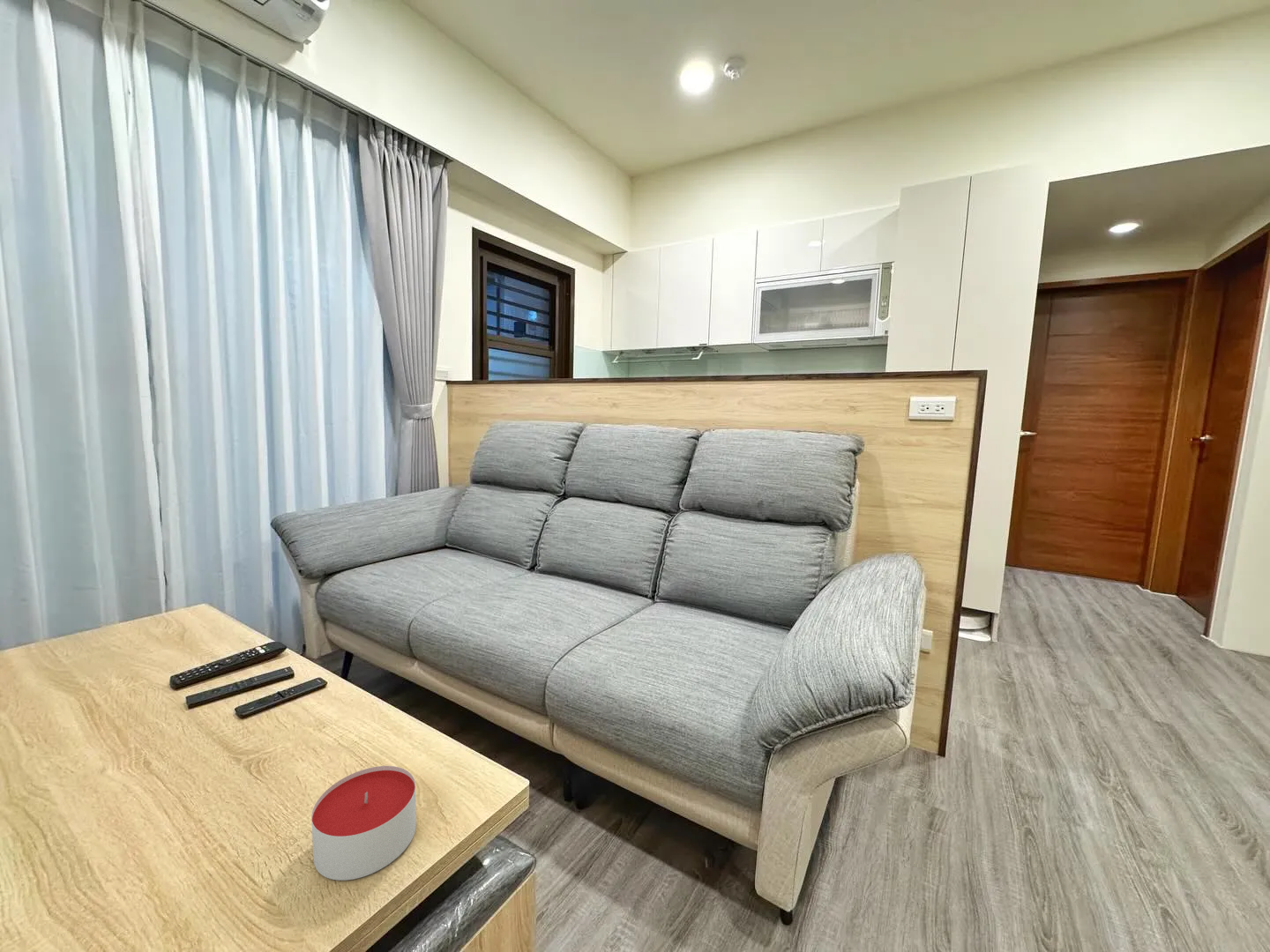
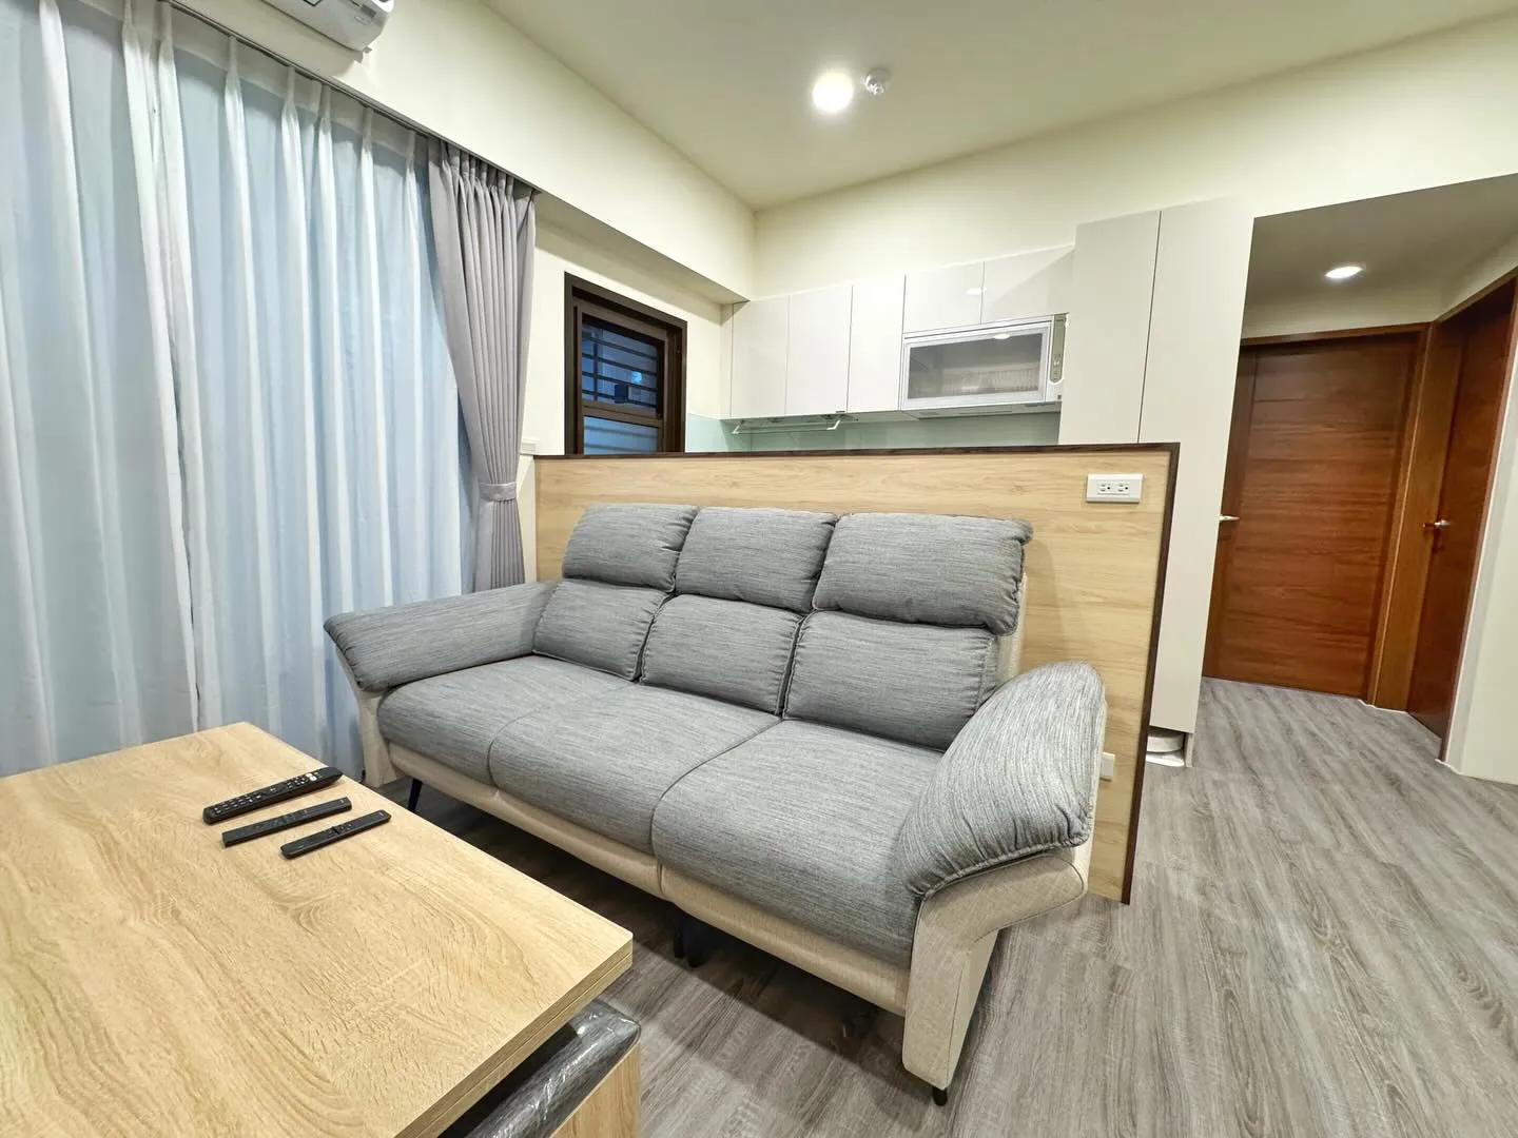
- candle [310,765,417,881]
